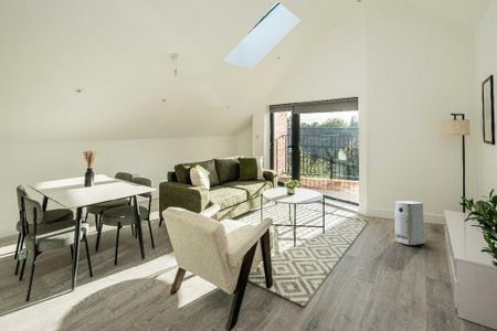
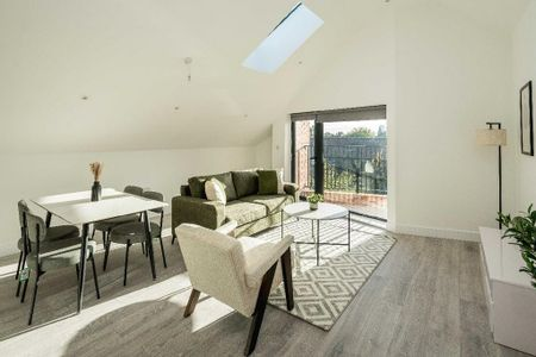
- air purifier [394,200,426,246]
